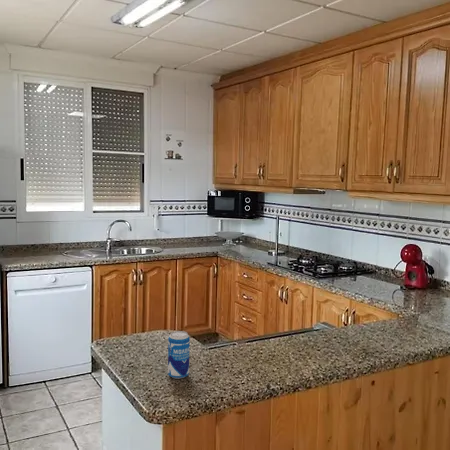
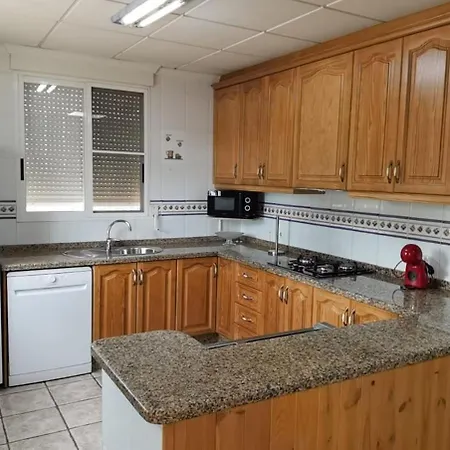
- beverage can [167,330,191,380]
